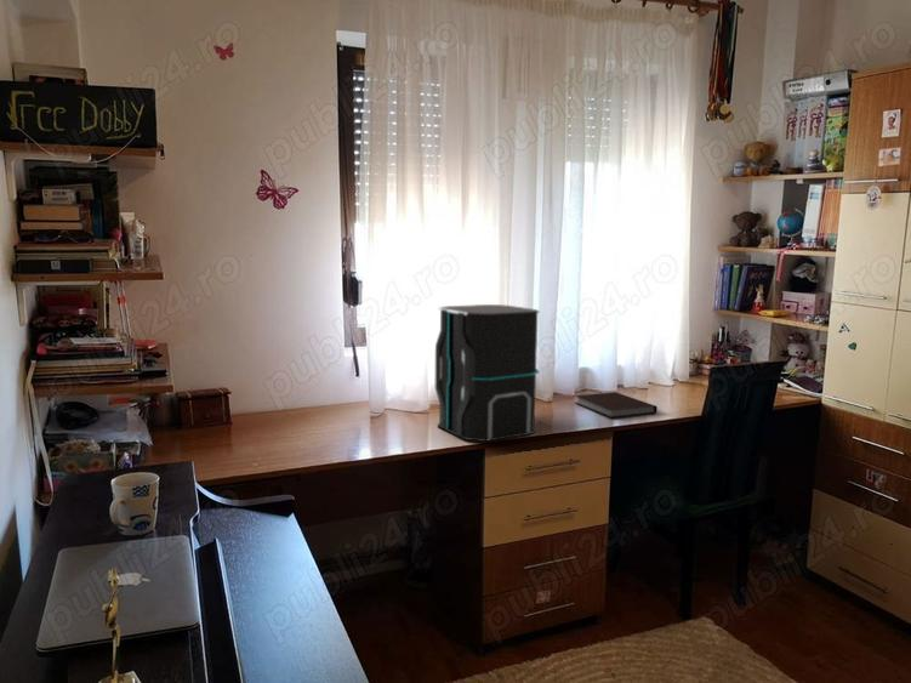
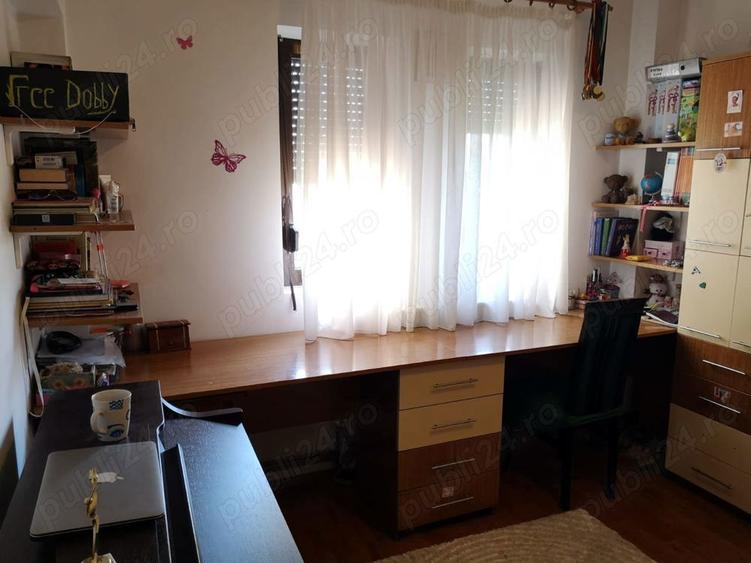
- notebook [574,391,659,419]
- speaker [434,303,541,443]
